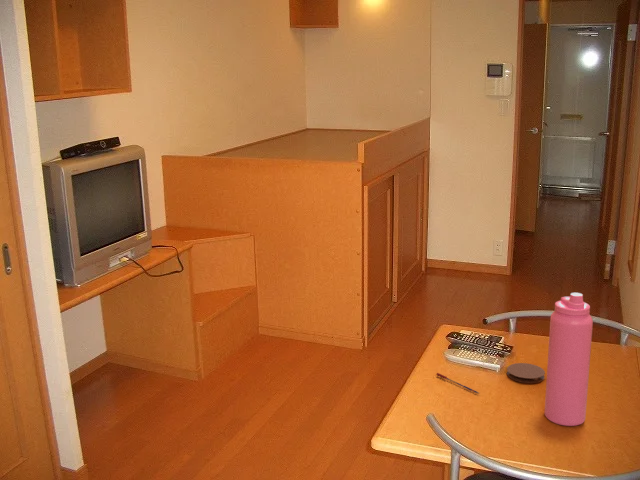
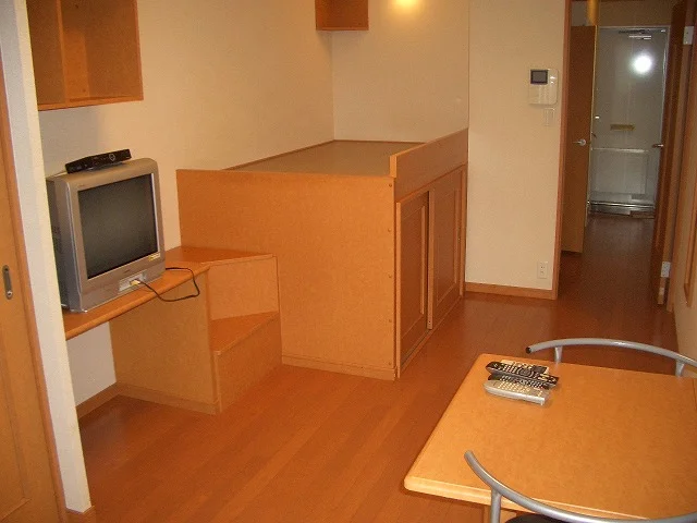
- water bottle [544,292,594,427]
- coaster [506,362,546,384]
- pen [435,372,480,395]
